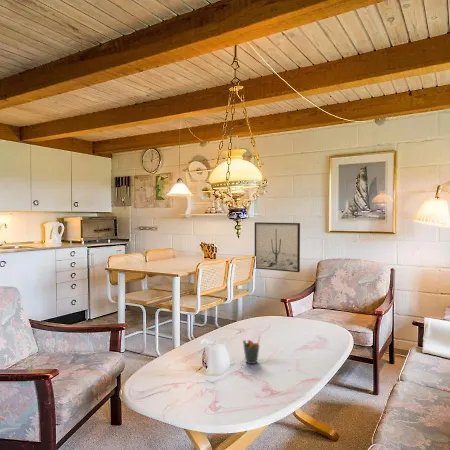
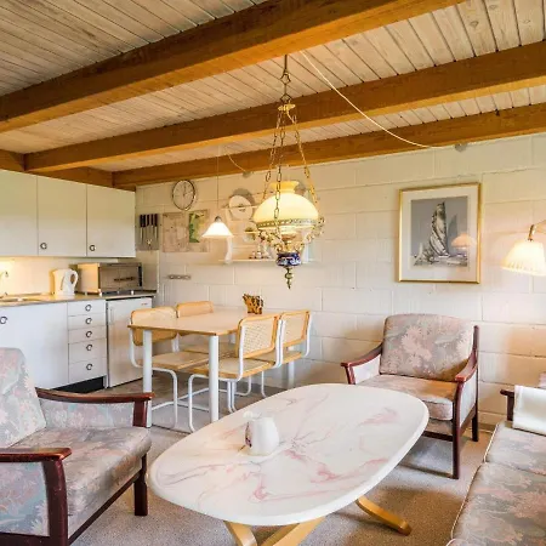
- wall art [254,221,301,273]
- pen holder [242,335,261,365]
